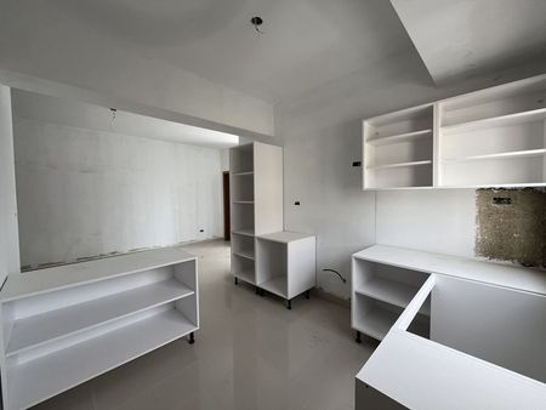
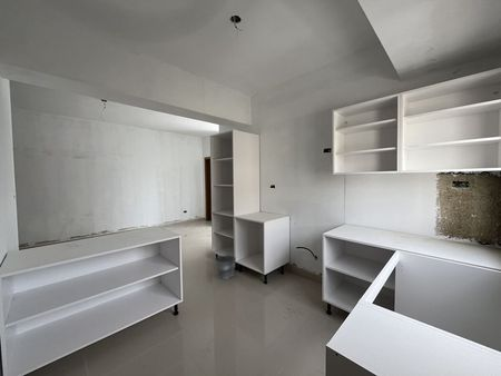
+ bucket [213,254,237,280]
